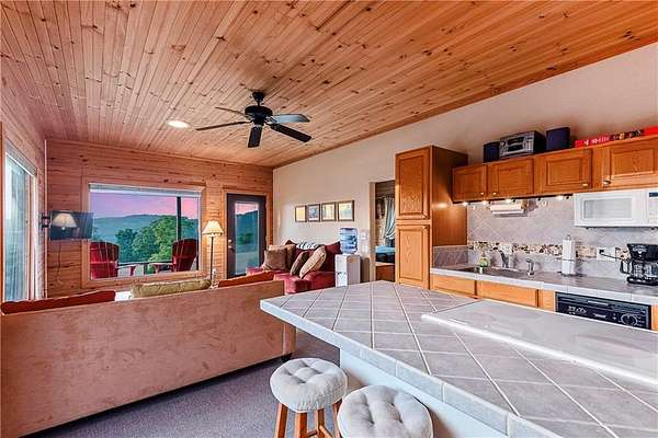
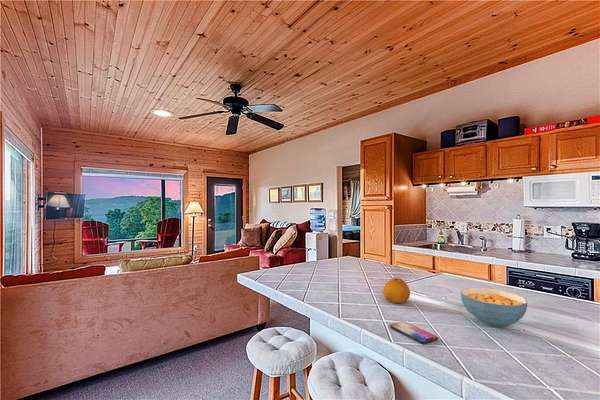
+ cereal bowl [460,287,529,328]
+ fruit [382,277,411,304]
+ smartphone [389,321,439,345]
